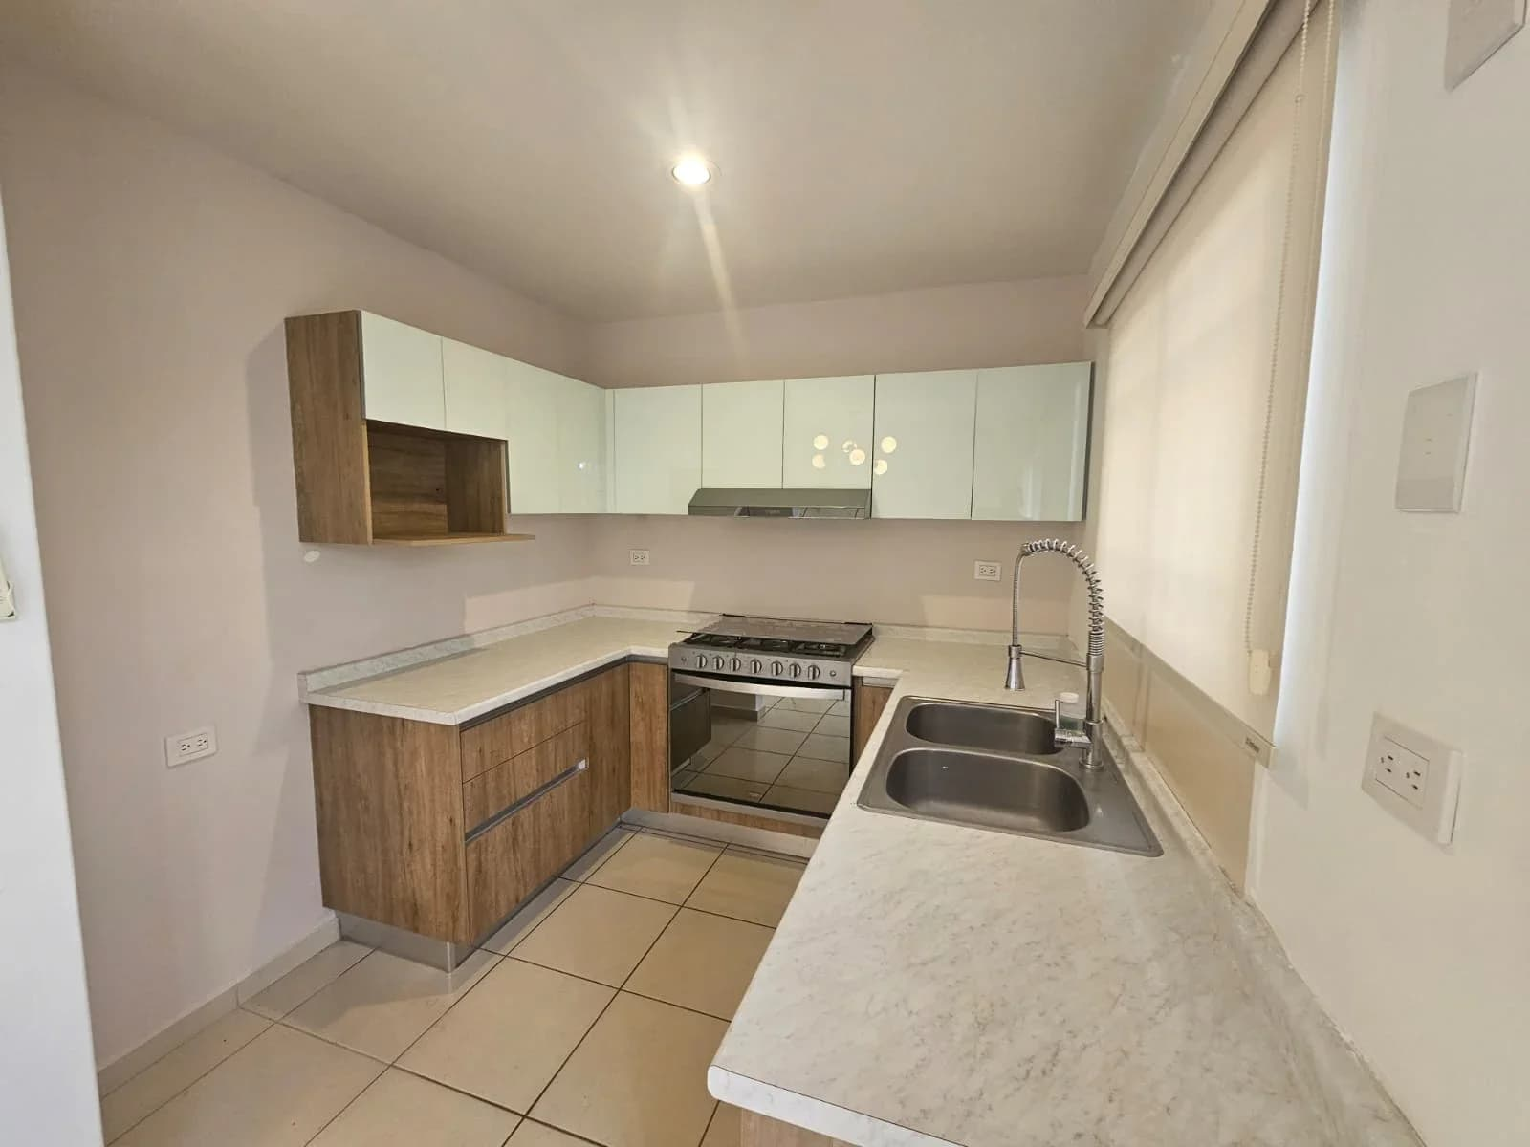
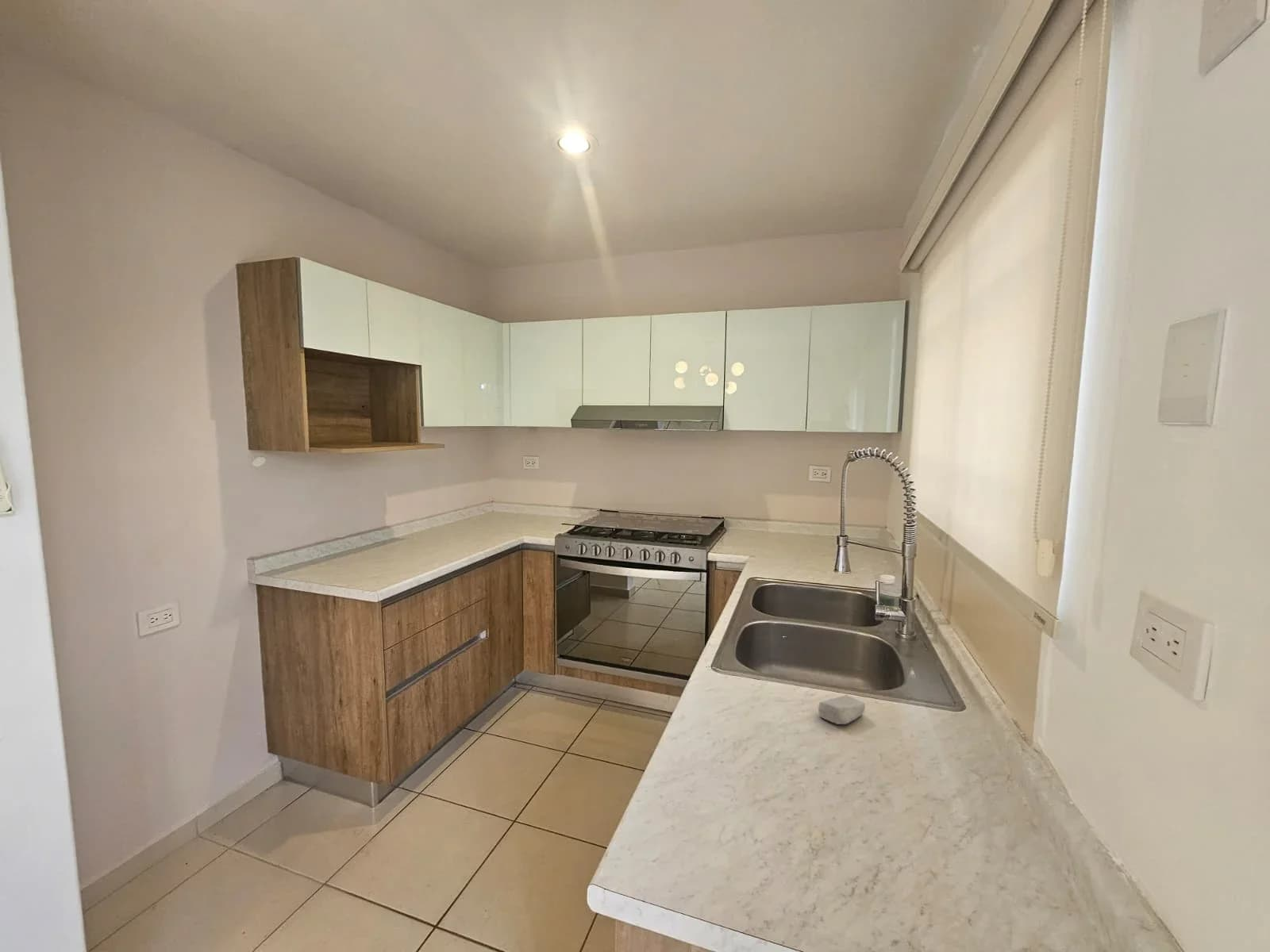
+ soap bar [818,694,866,725]
